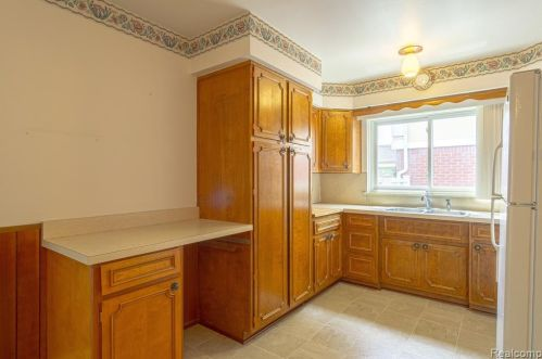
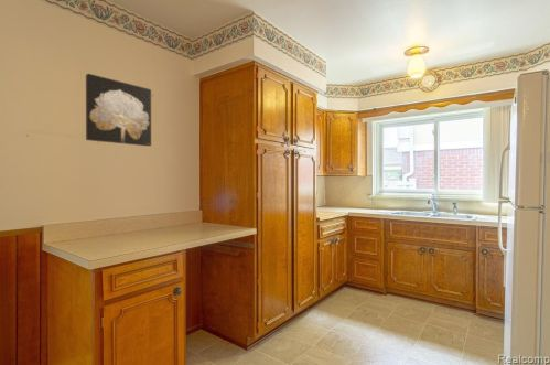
+ wall art [85,73,152,147]
